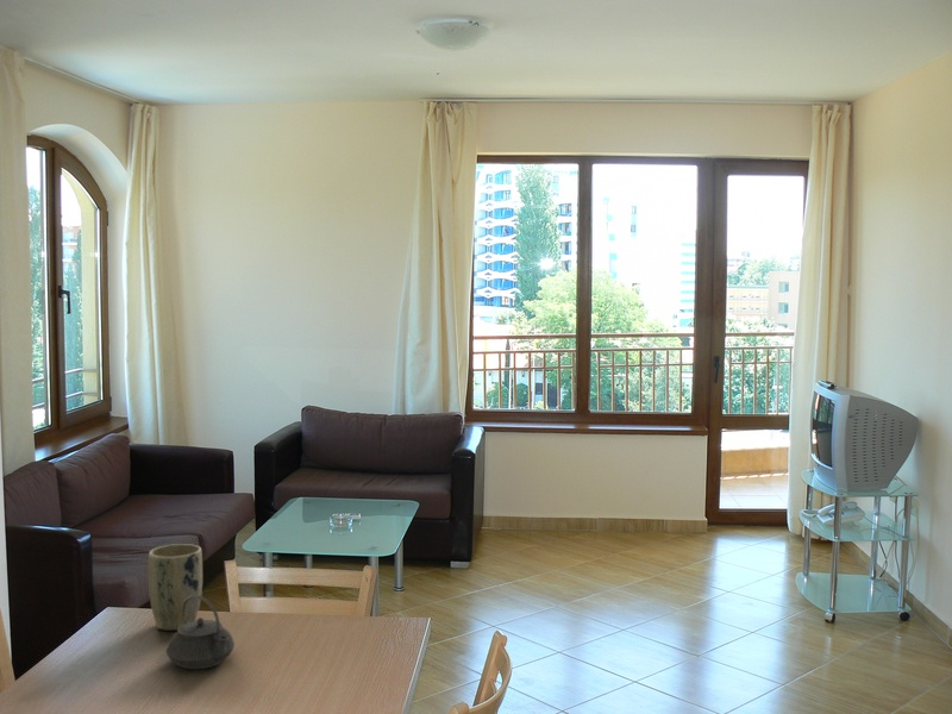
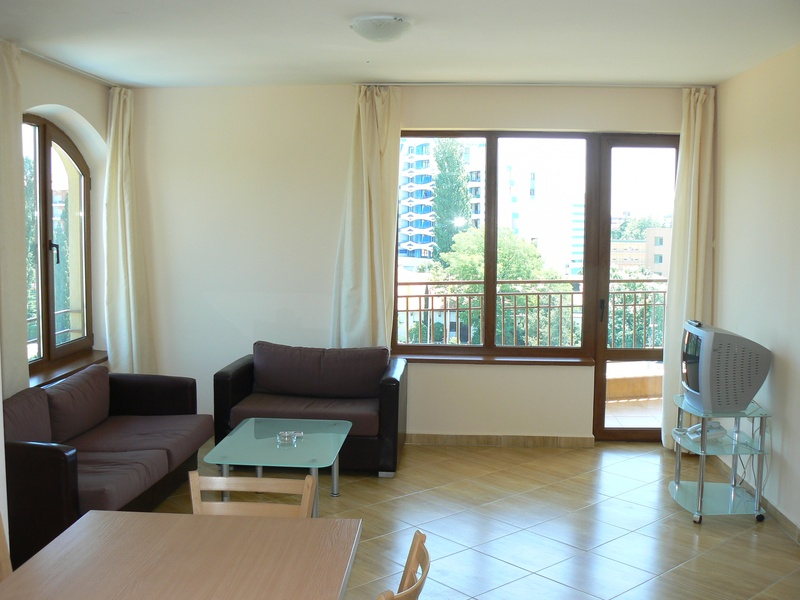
- teapot [165,595,236,670]
- plant pot [148,543,203,632]
